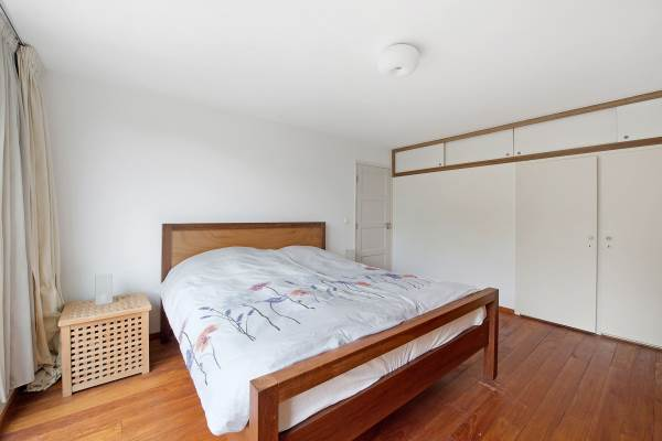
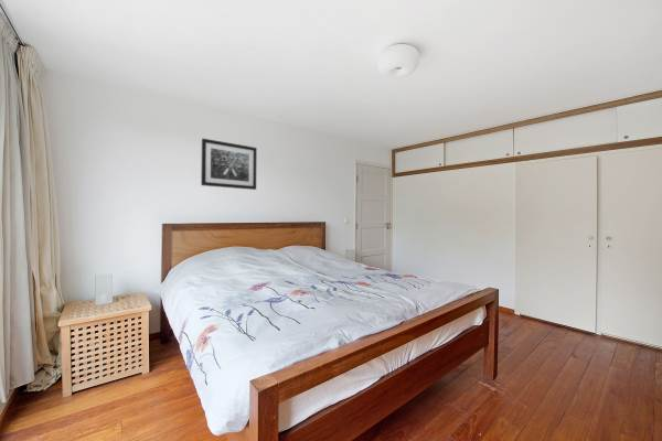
+ wall art [200,137,258,191]
